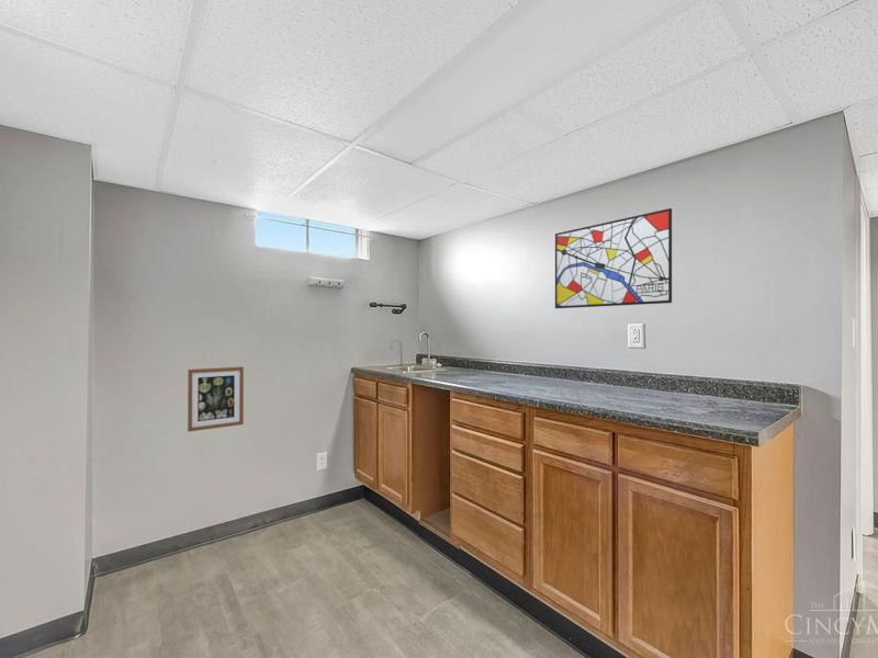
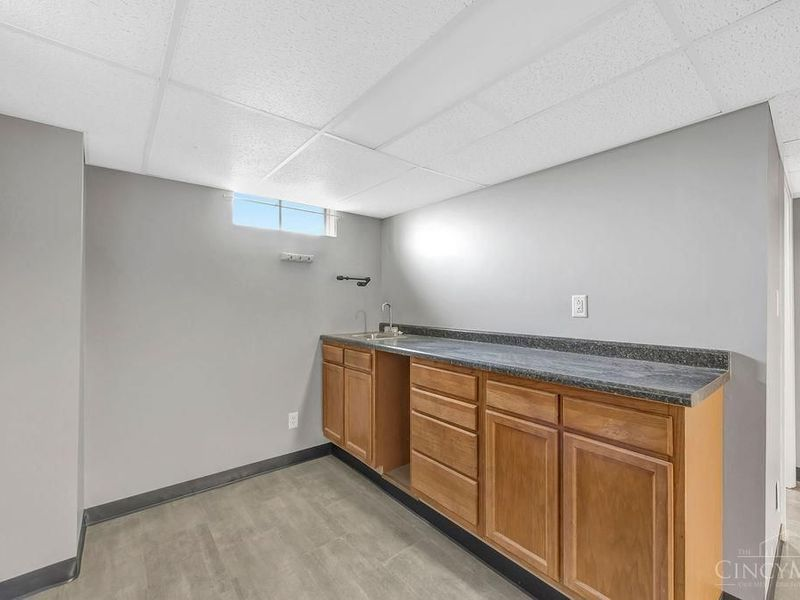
- wall art [187,365,245,433]
- wall art [554,207,673,309]
